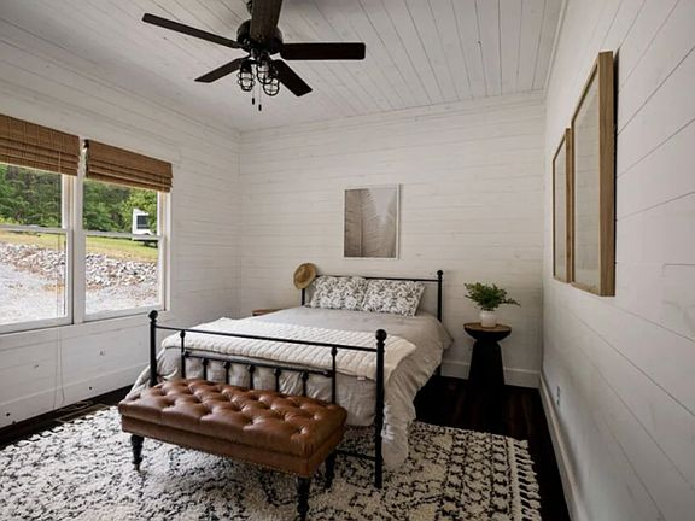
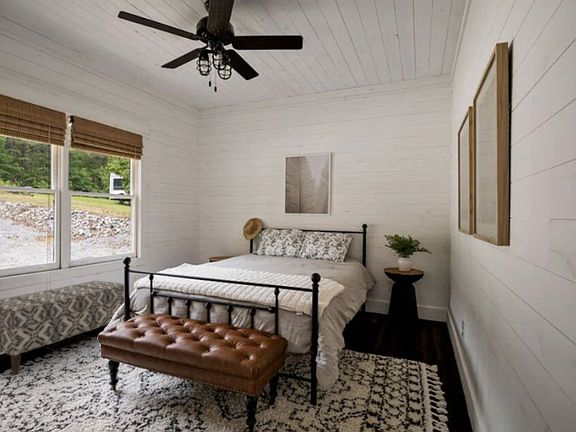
+ bench [0,280,125,375]
